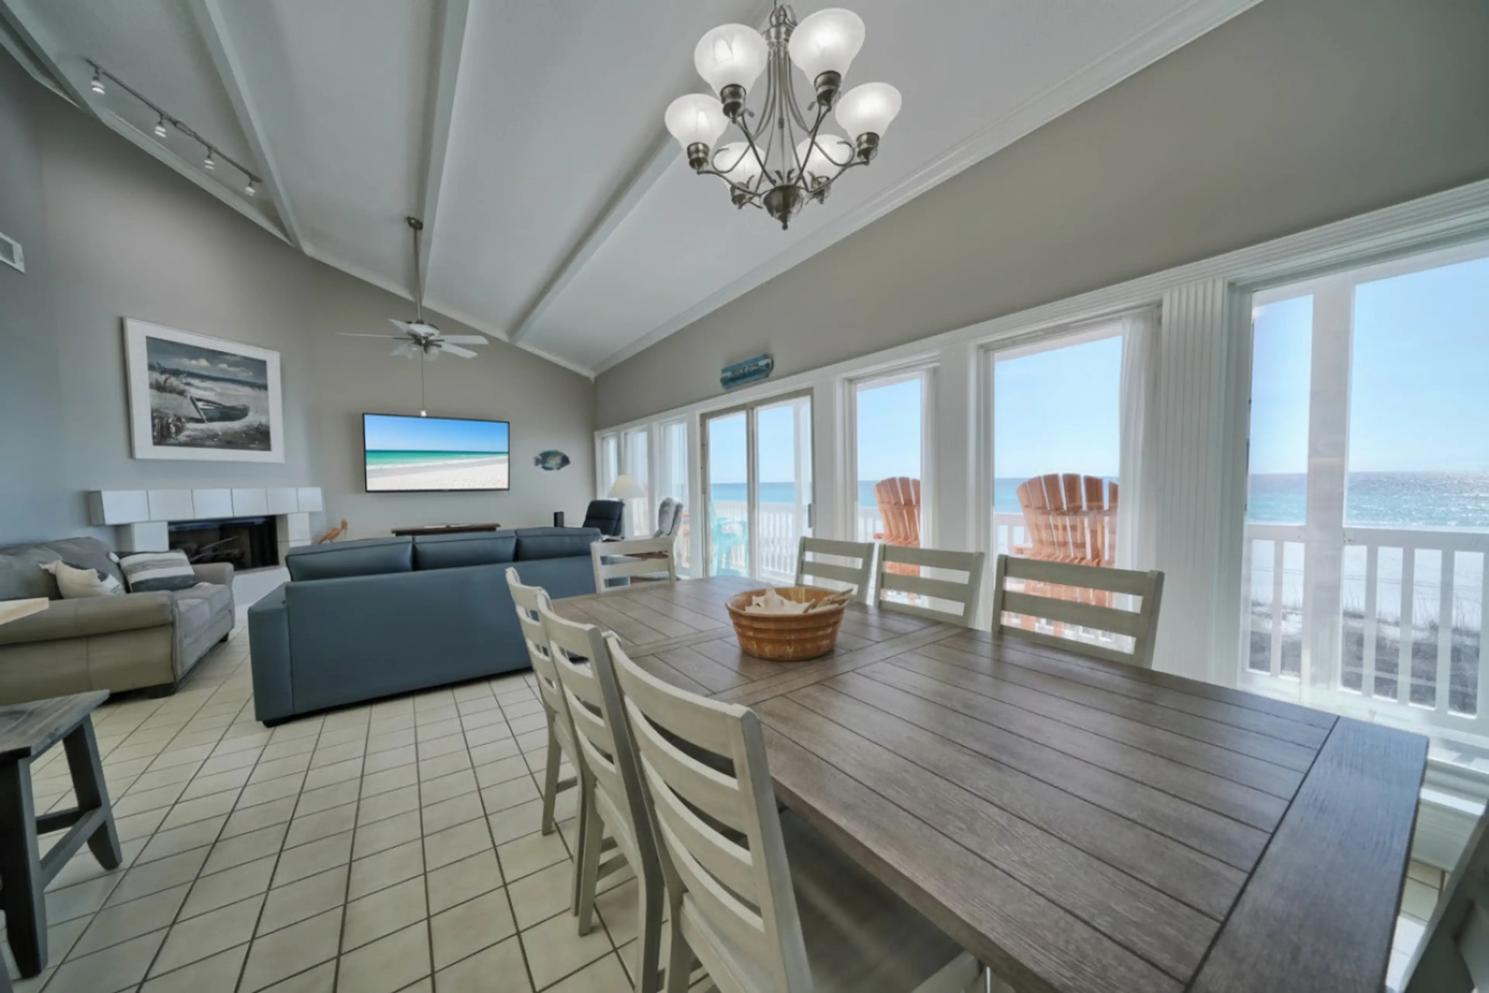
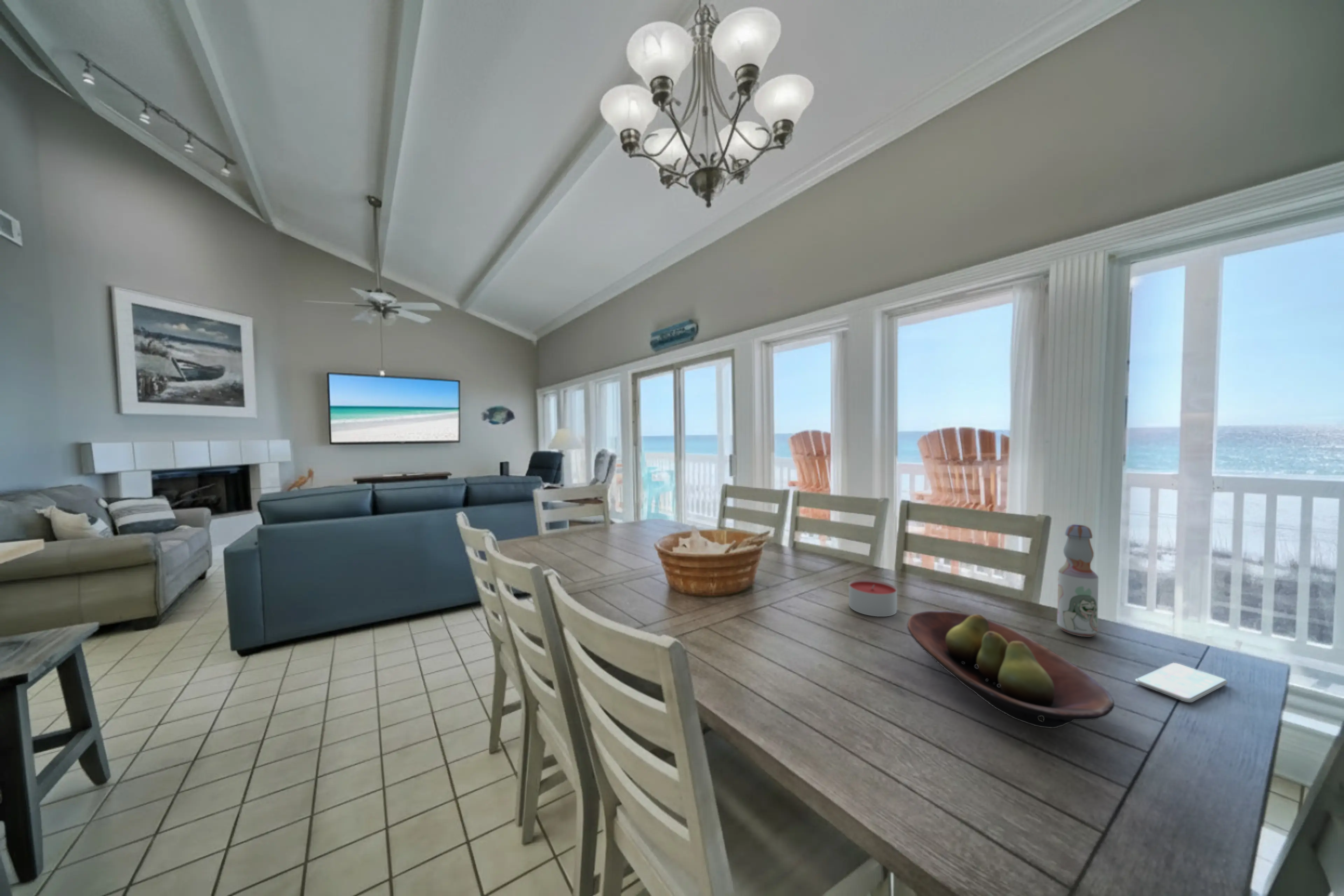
+ candle [848,579,897,617]
+ fruit bowl [907,610,1115,729]
+ smartphone [1135,662,1228,703]
+ bottle [1057,524,1099,637]
